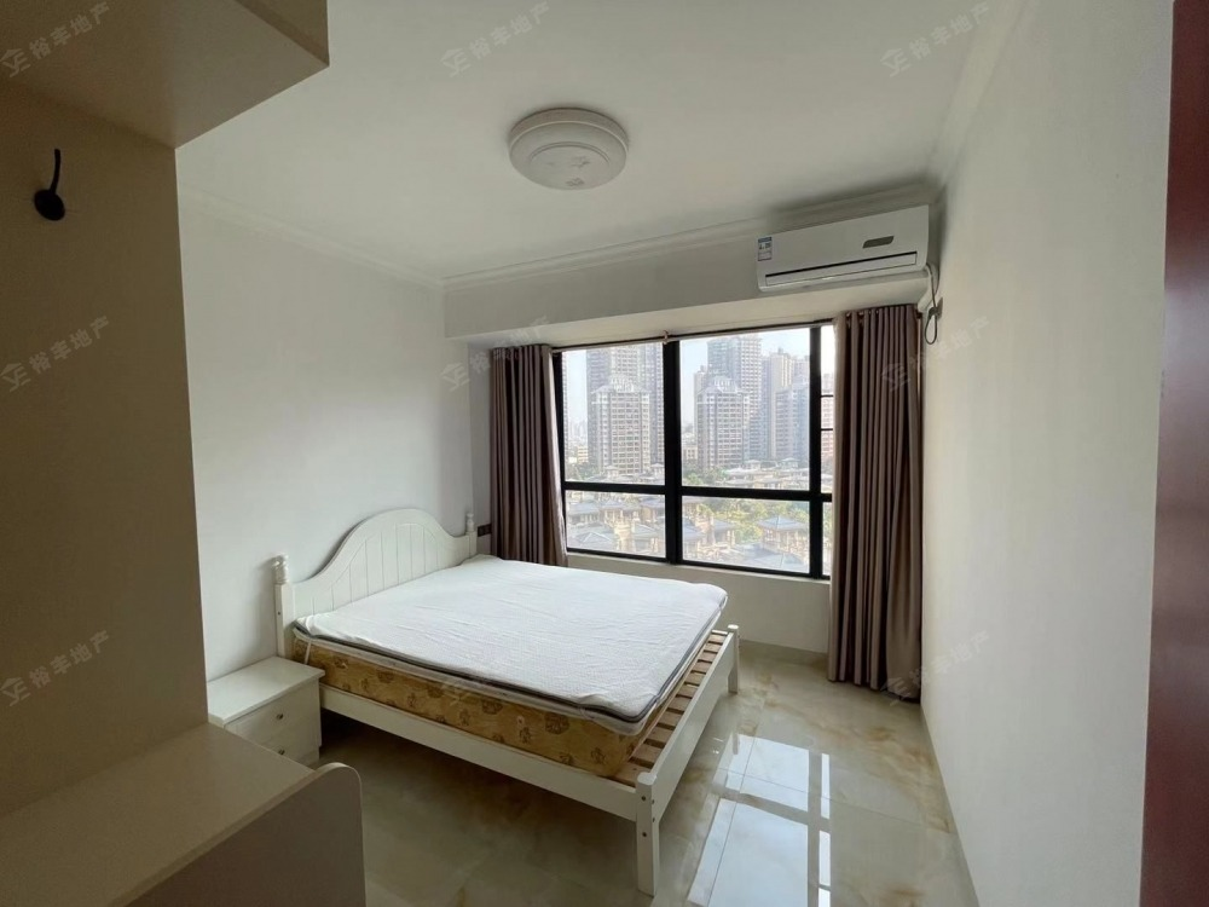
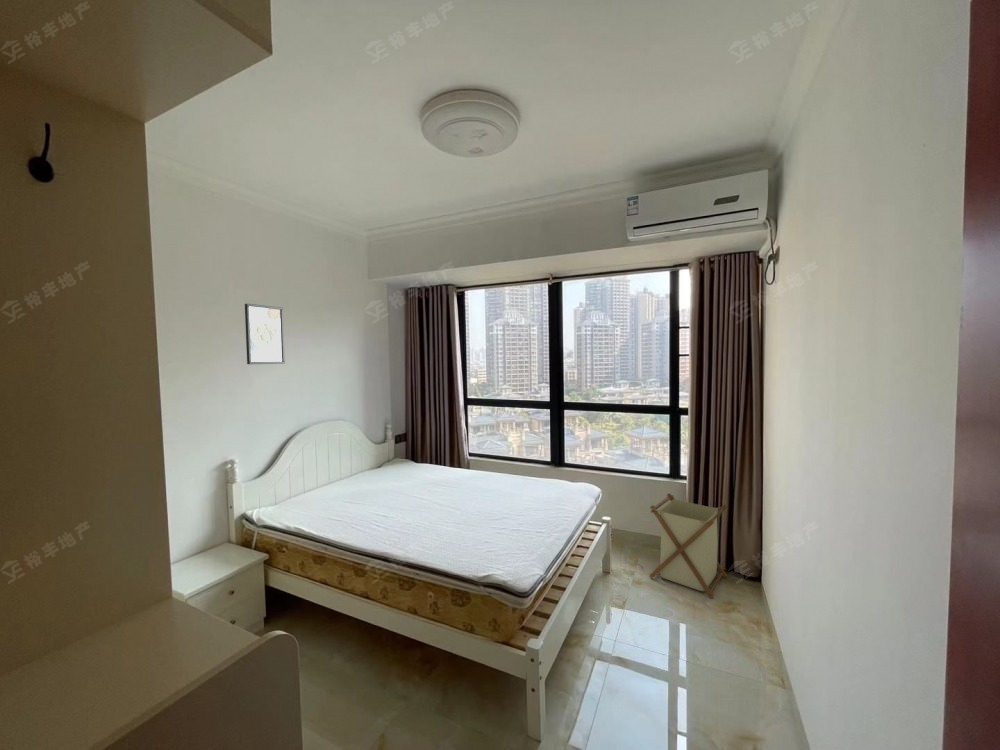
+ laundry basket [648,492,729,599]
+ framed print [244,303,286,365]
